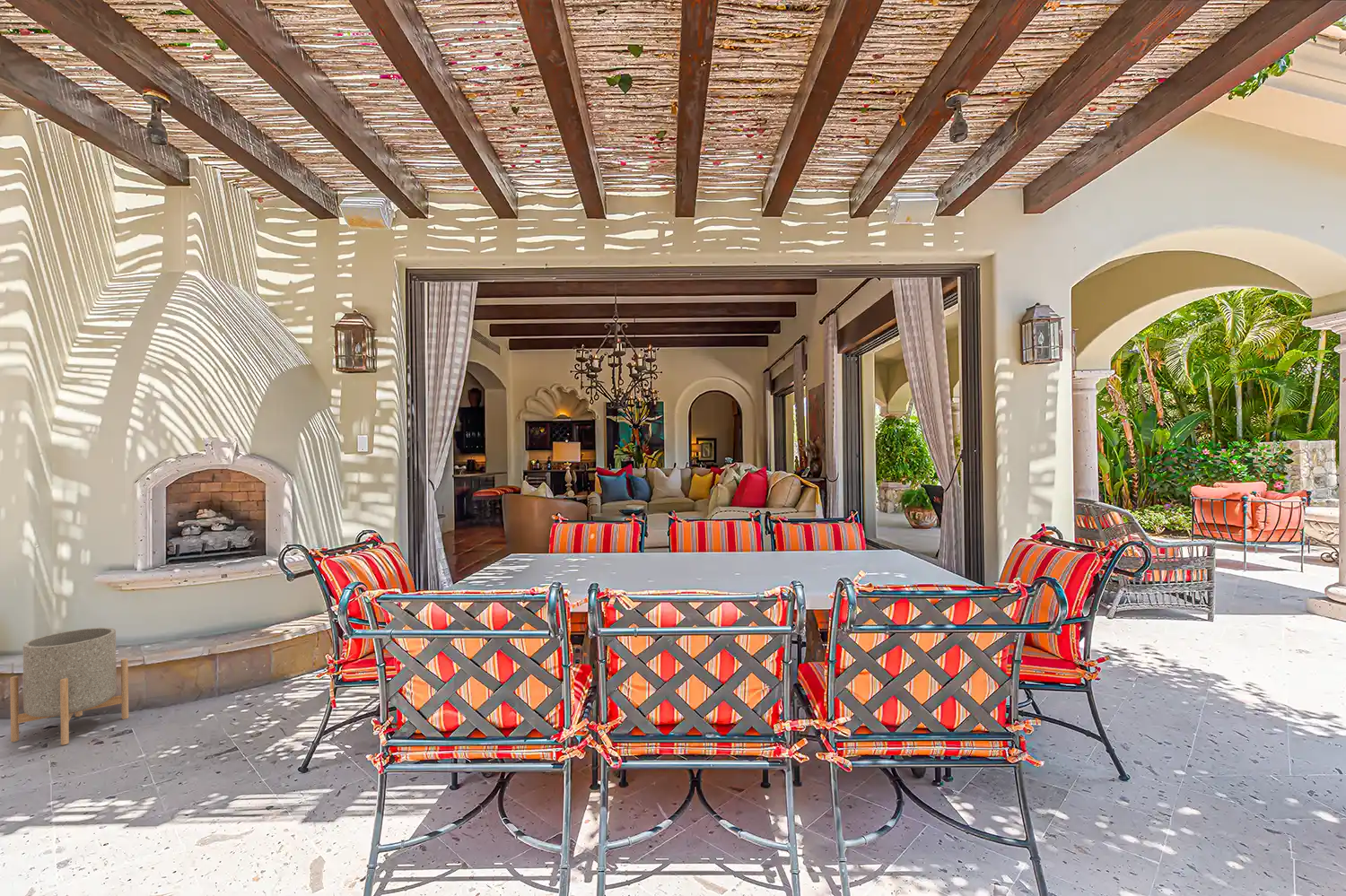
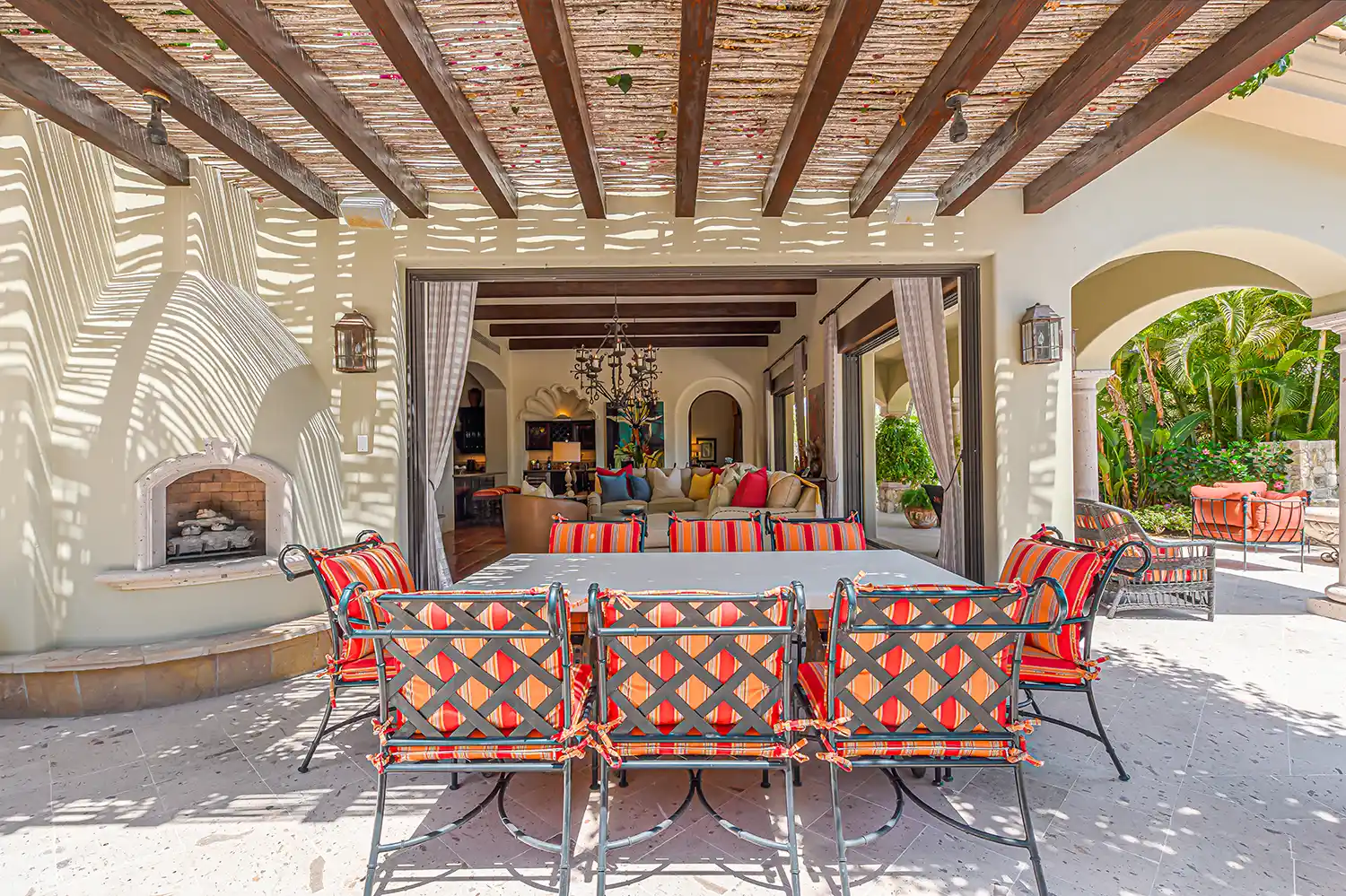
- planter [9,627,129,746]
